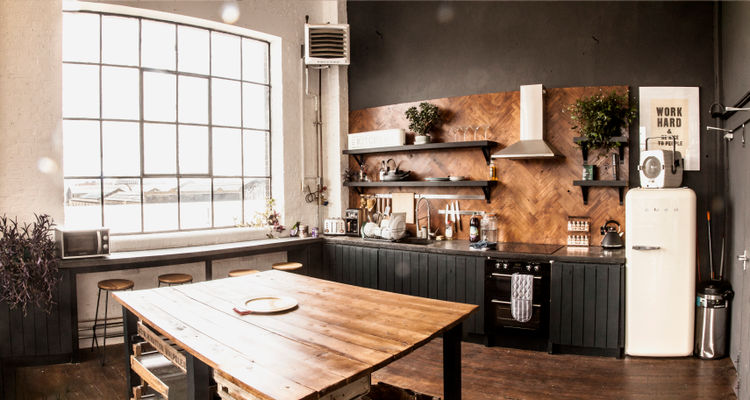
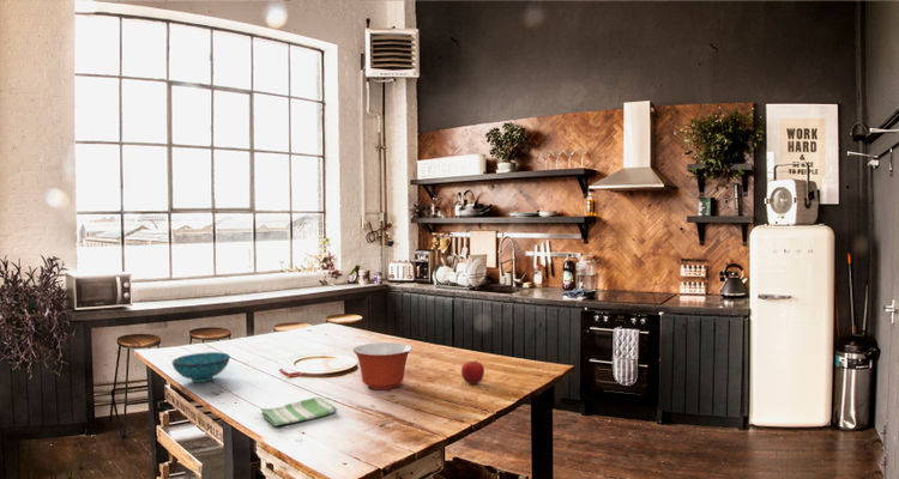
+ dish towel [260,396,338,428]
+ fruit [460,359,485,386]
+ mixing bowl [352,341,414,390]
+ bowl [170,351,231,383]
